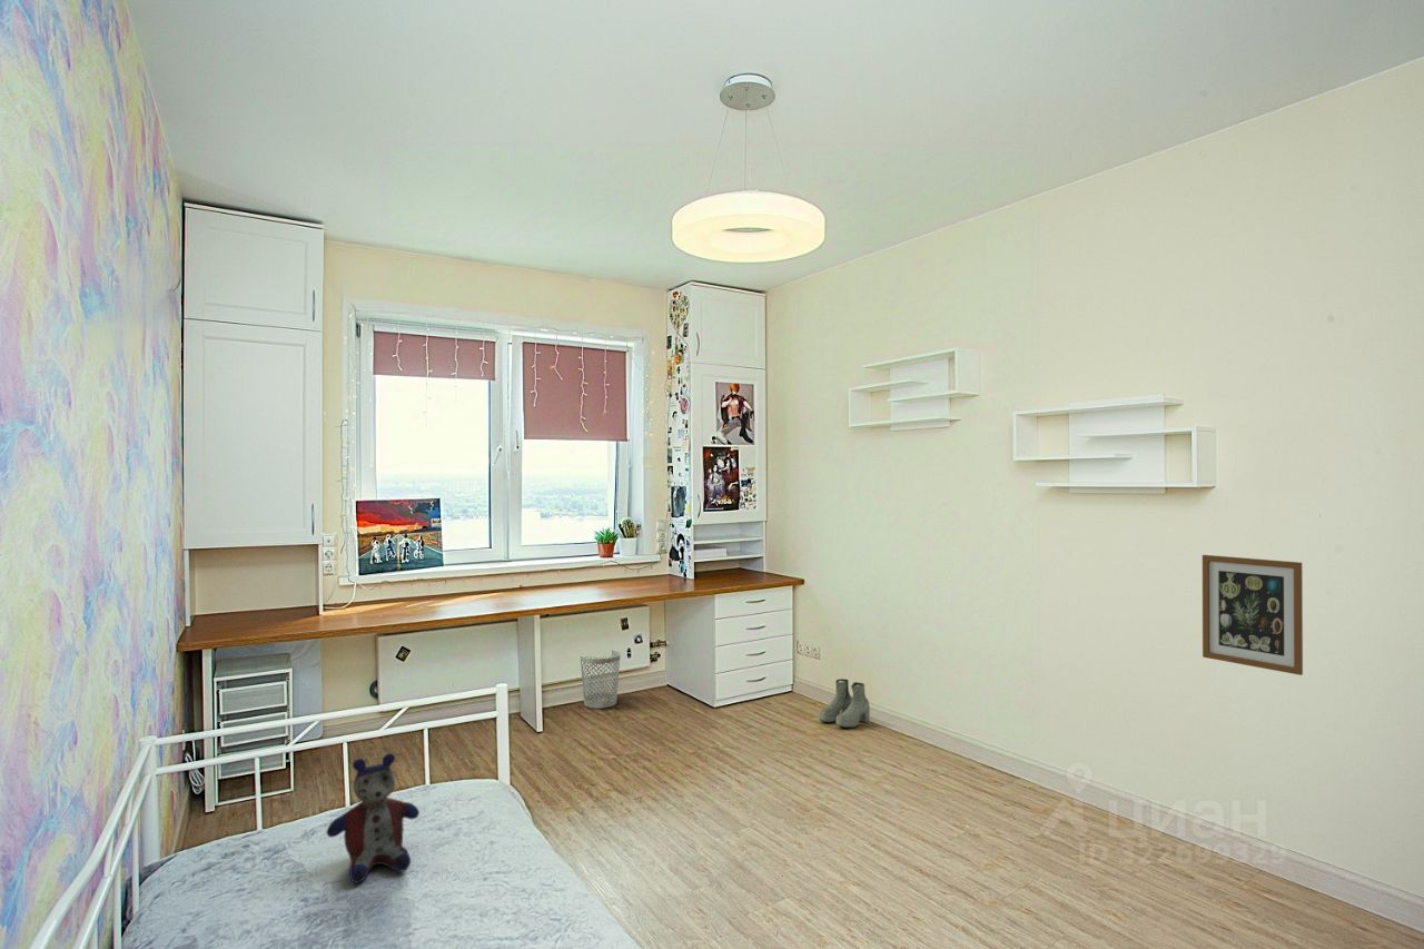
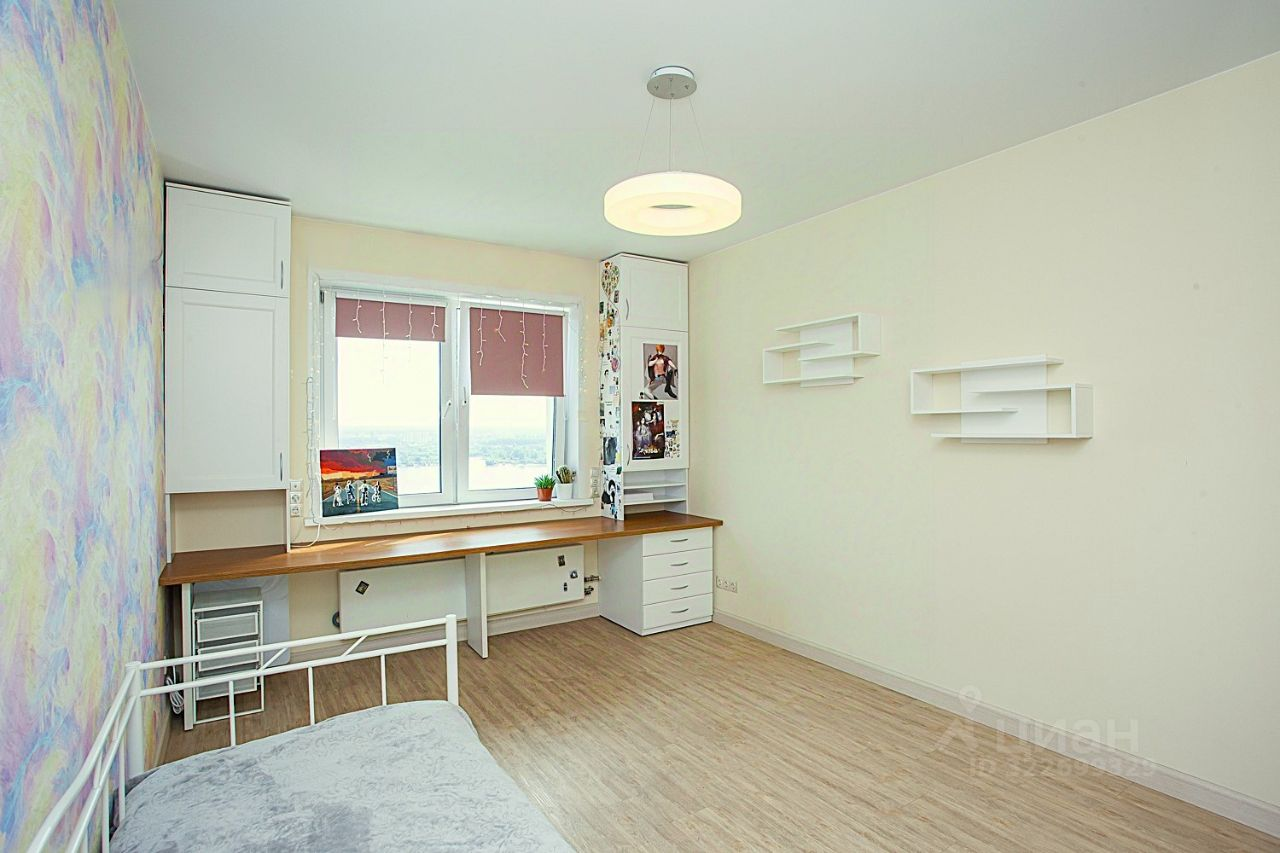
- stuffed bear [325,752,421,884]
- boots [818,678,871,729]
- wall art [1202,554,1304,676]
- wastebasket [580,650,621,710]
